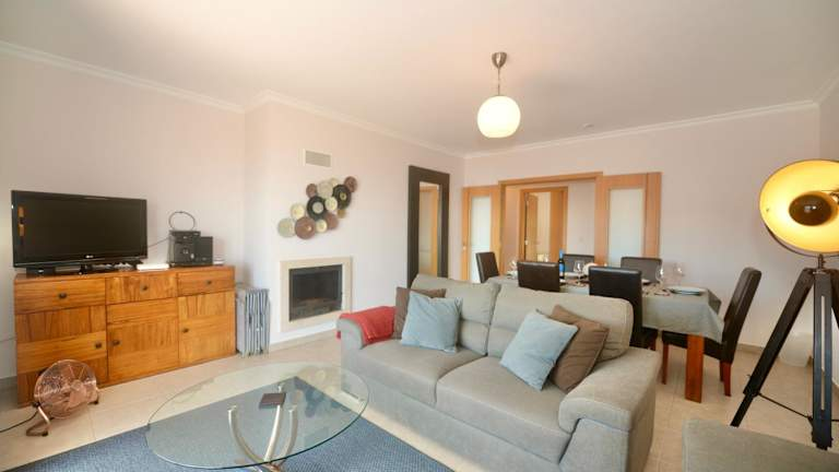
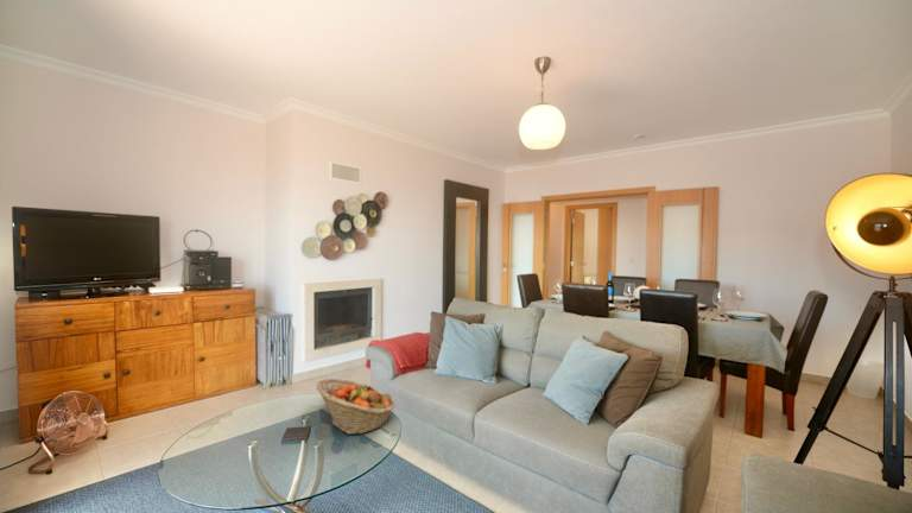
+ fruit basket [315,378,397,436]
